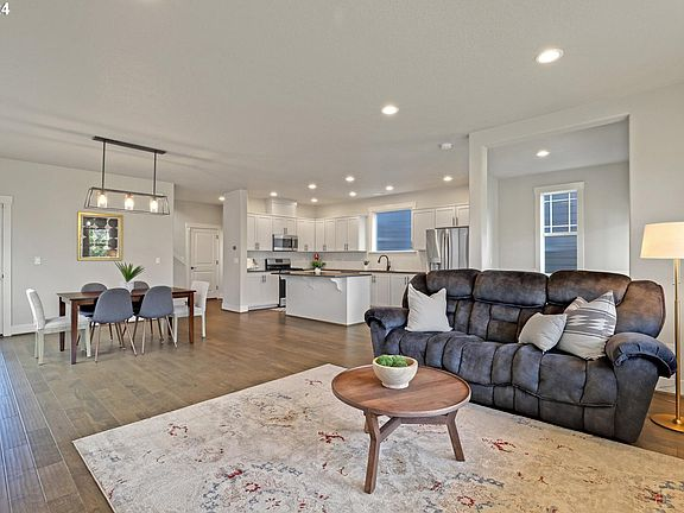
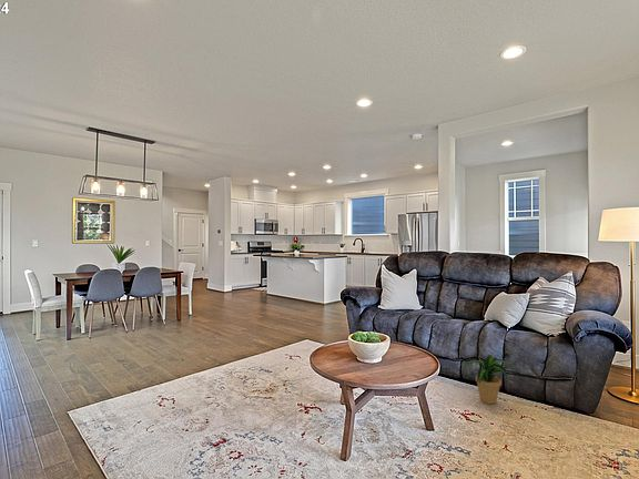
+ potted plant [462,354,513,405]
